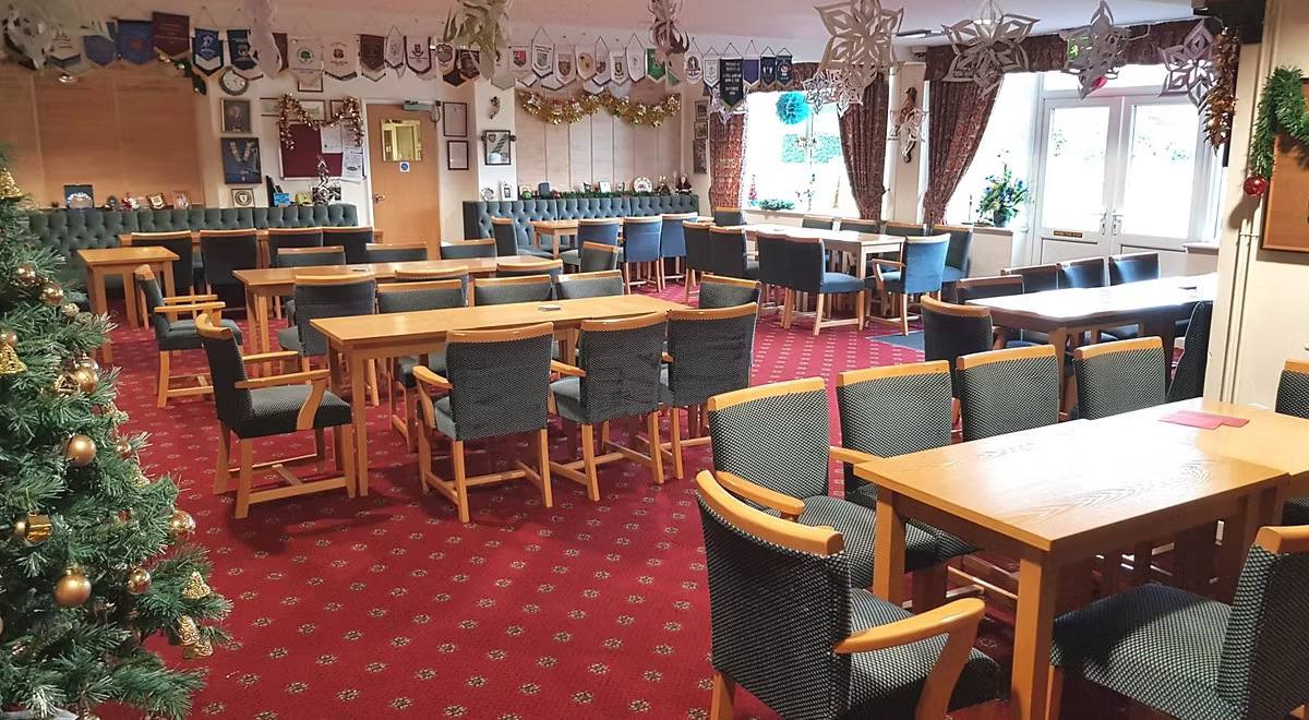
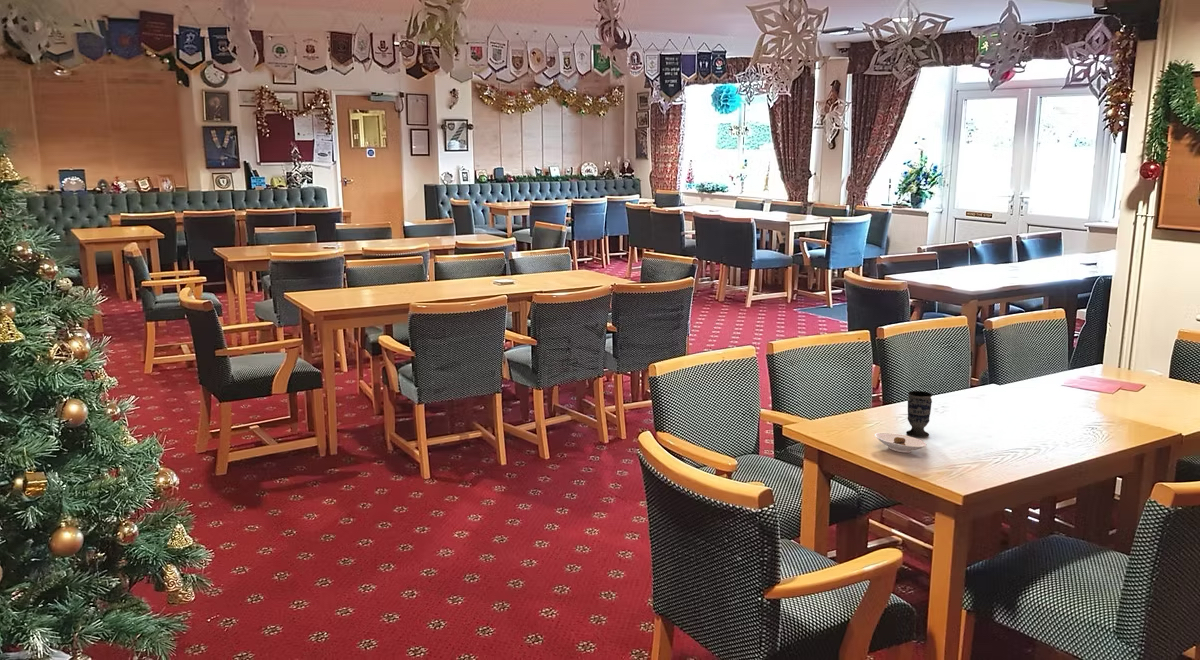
+ saucer [874,432,927,454]
+ cup [905,390,933,438]
